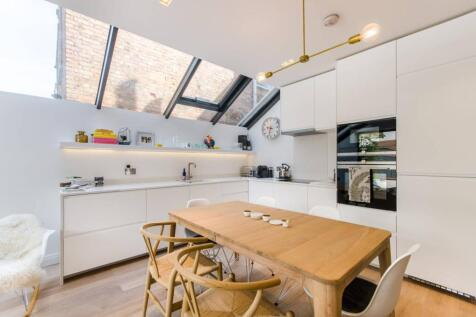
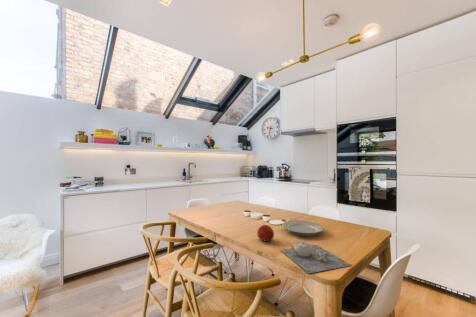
+ fruit [256,224,275,243]
+ teapot [280,240,352,274]
+ plate [282,219,325,237]
